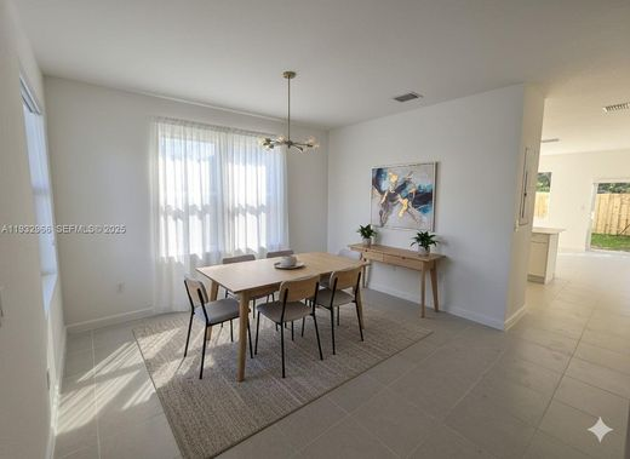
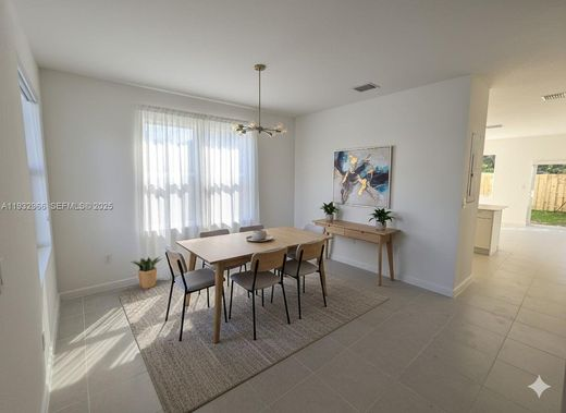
+ potted plant [130,256,163,290]
